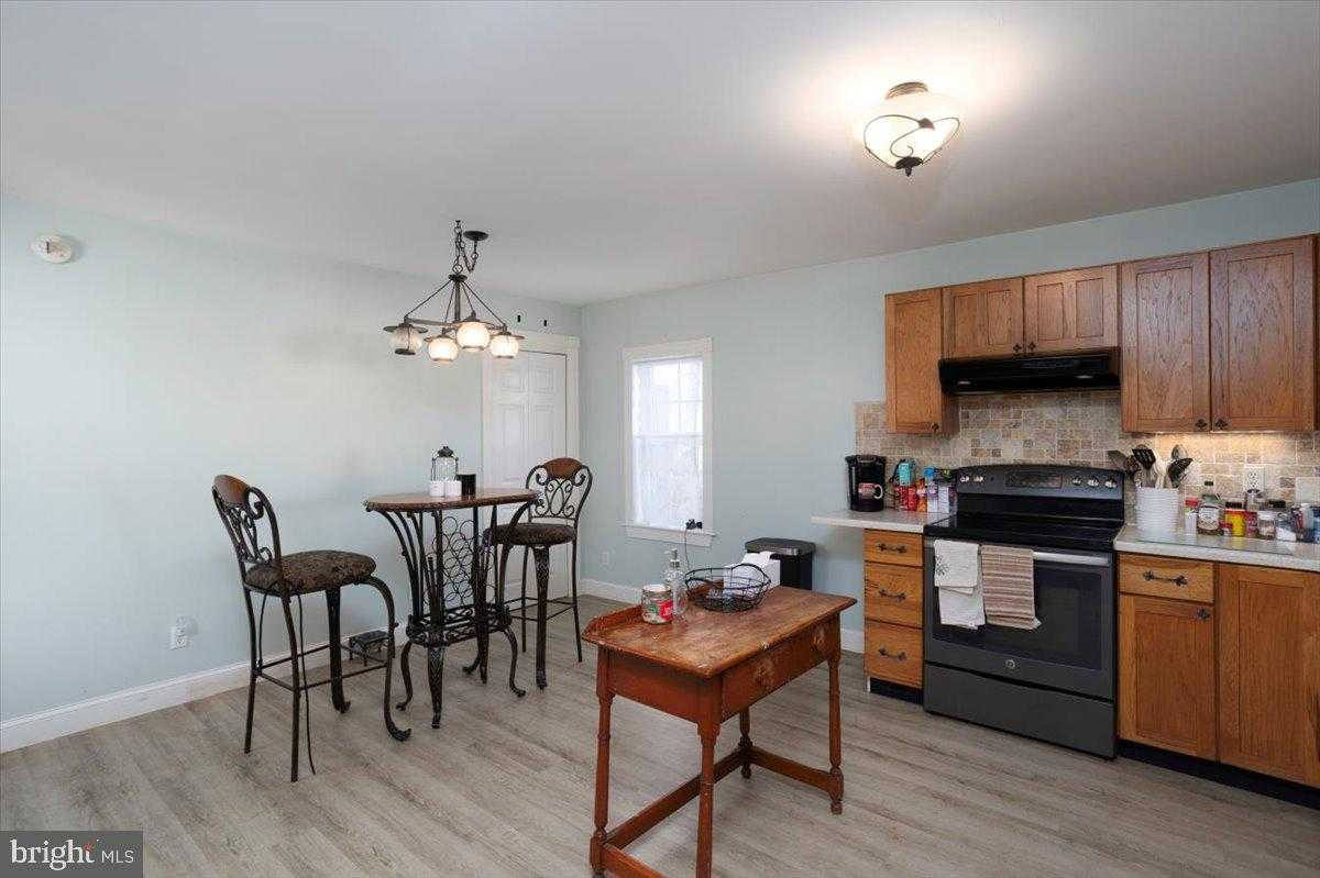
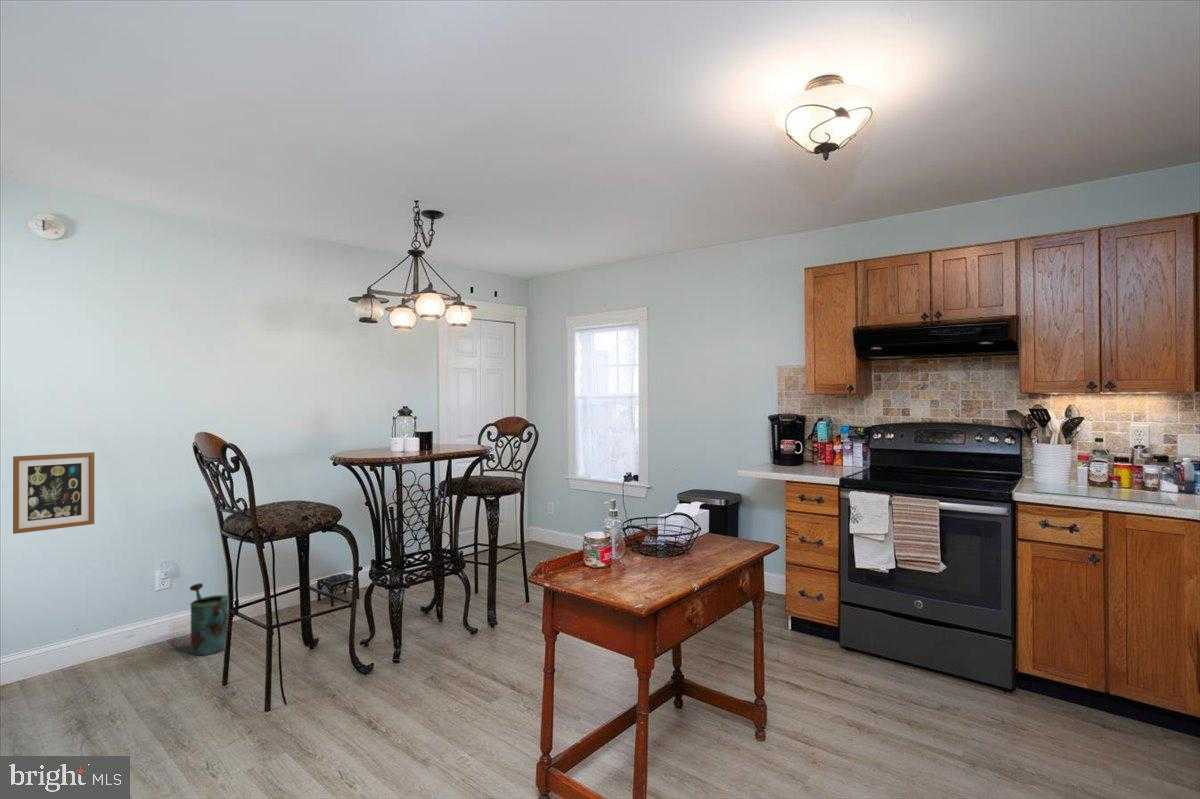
+ watering can [189,582,233,656]
+ wall art [12,451,95,535]
